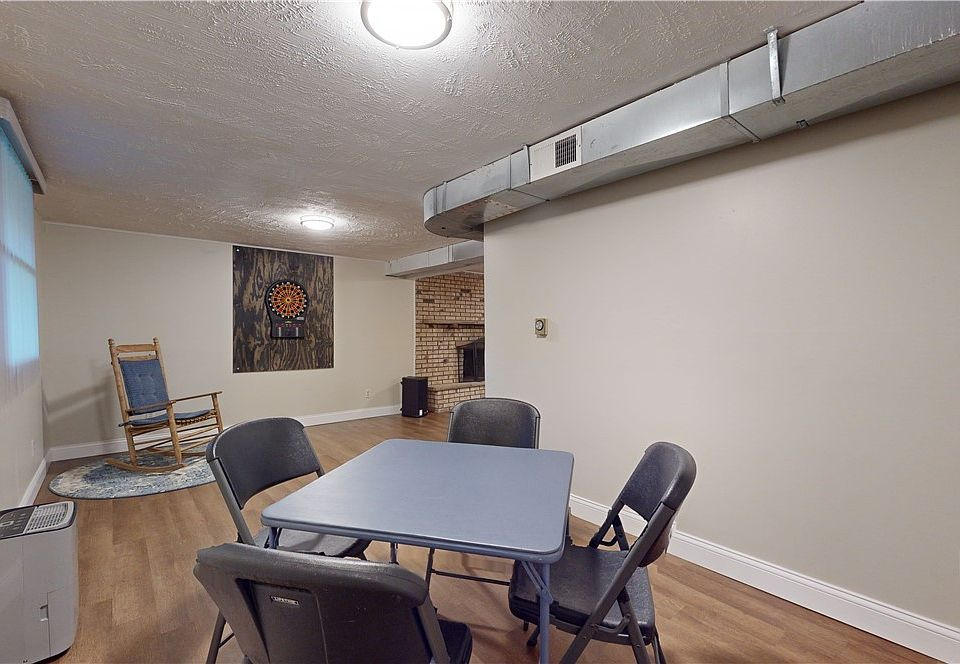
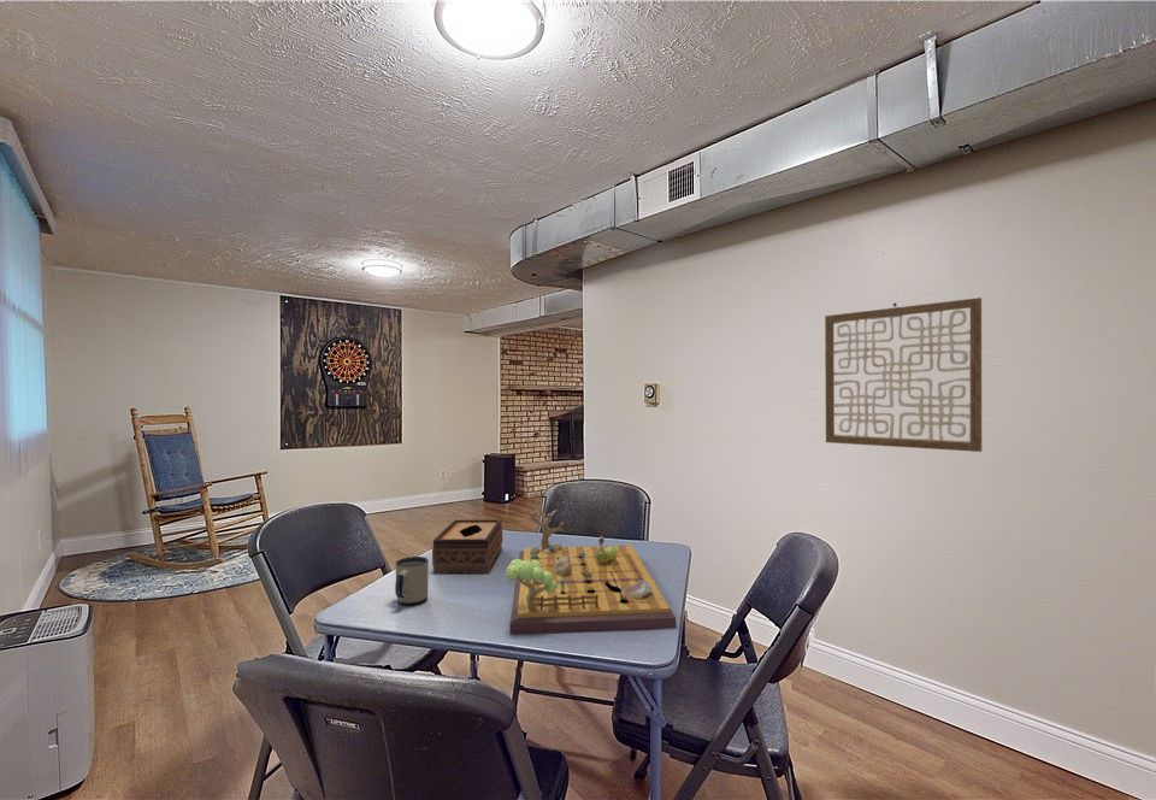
+ mug [394,555,430,606]
+ wall art [824,296,983,453]
+ tissue box [431,519,503,575]
+ gameboard [505,505,677,635]
